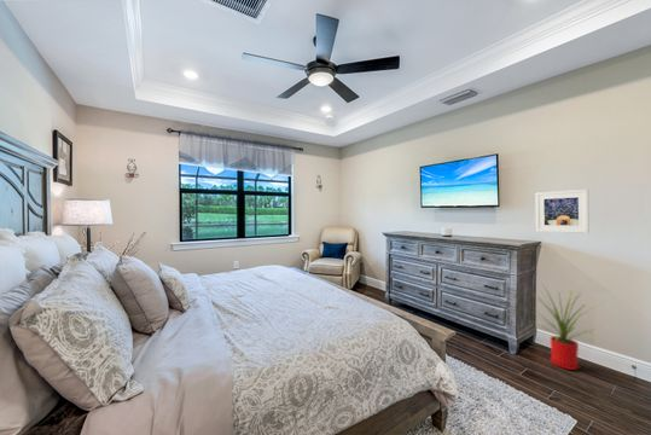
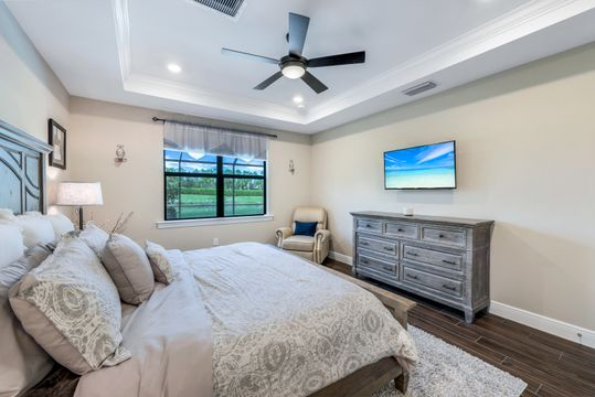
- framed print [535,188,591,234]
- house plant [528,283,604,371]
